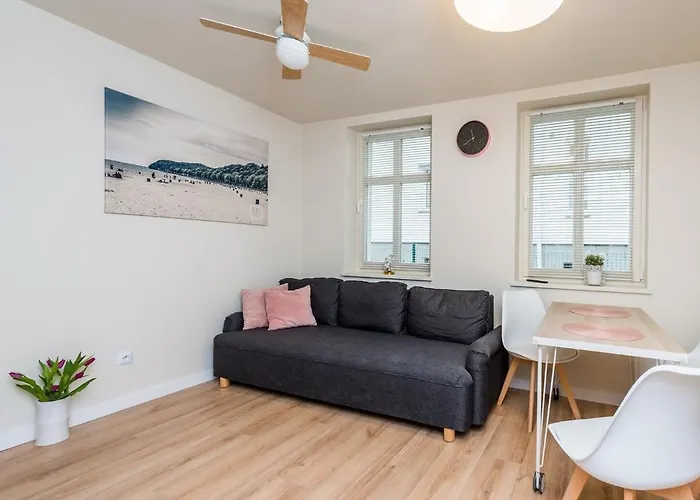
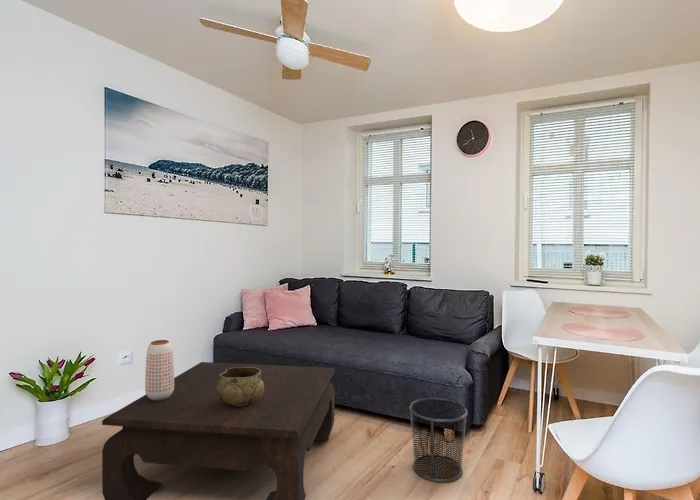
+ waste bin [408,397,469,483]
+ planter [144,339,175,401]
+ coffee table [101,361,336,500]
+ decorative bowl [217,367,264,406]
